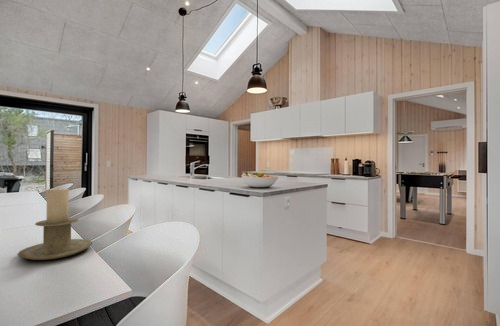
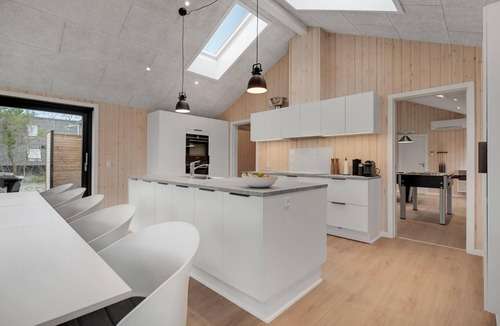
- candle holder [16,187,93,261]
